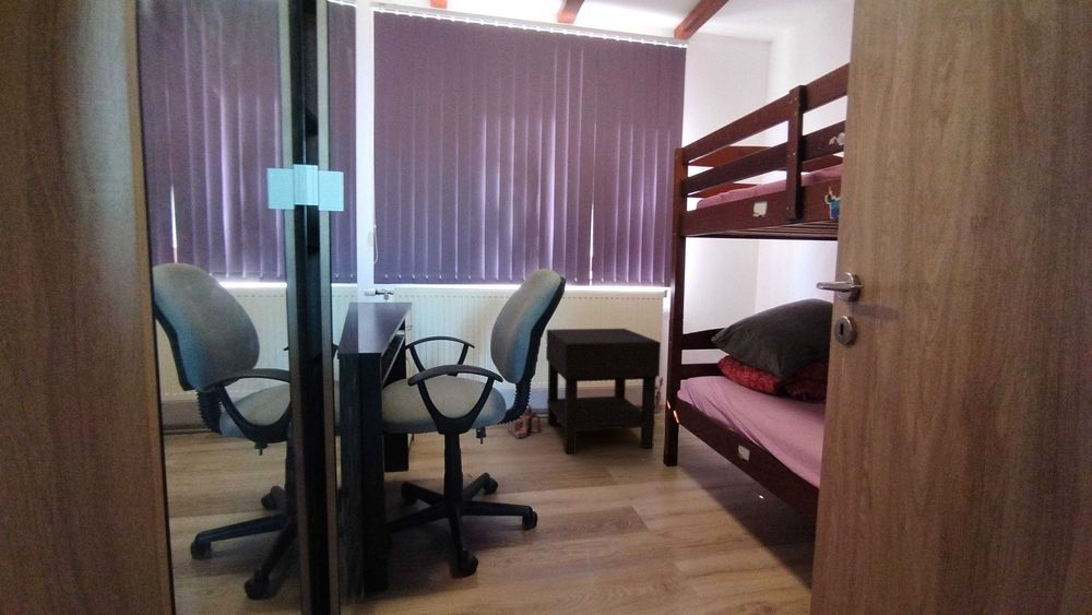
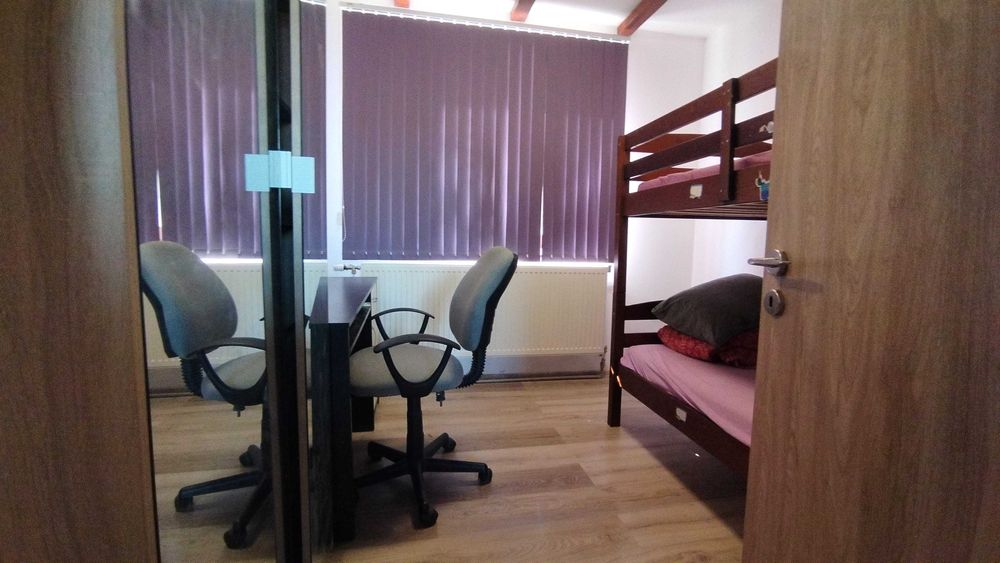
- nightstand [545,328,662,454]
- architectural model [507,403,542,440]
